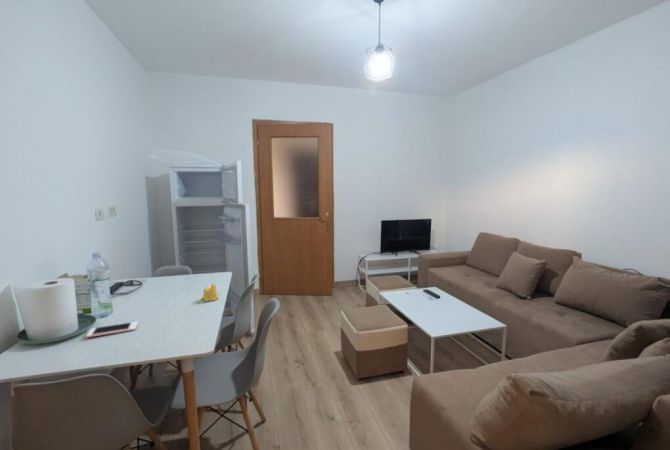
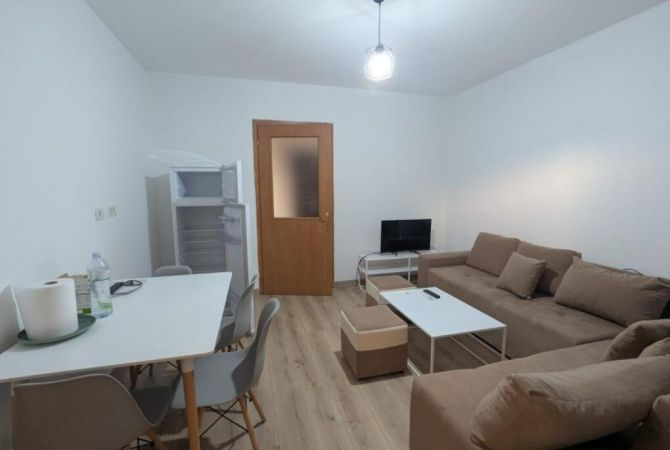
- cell phone [85,320,139,339]
- candle [200,283,220,302]
